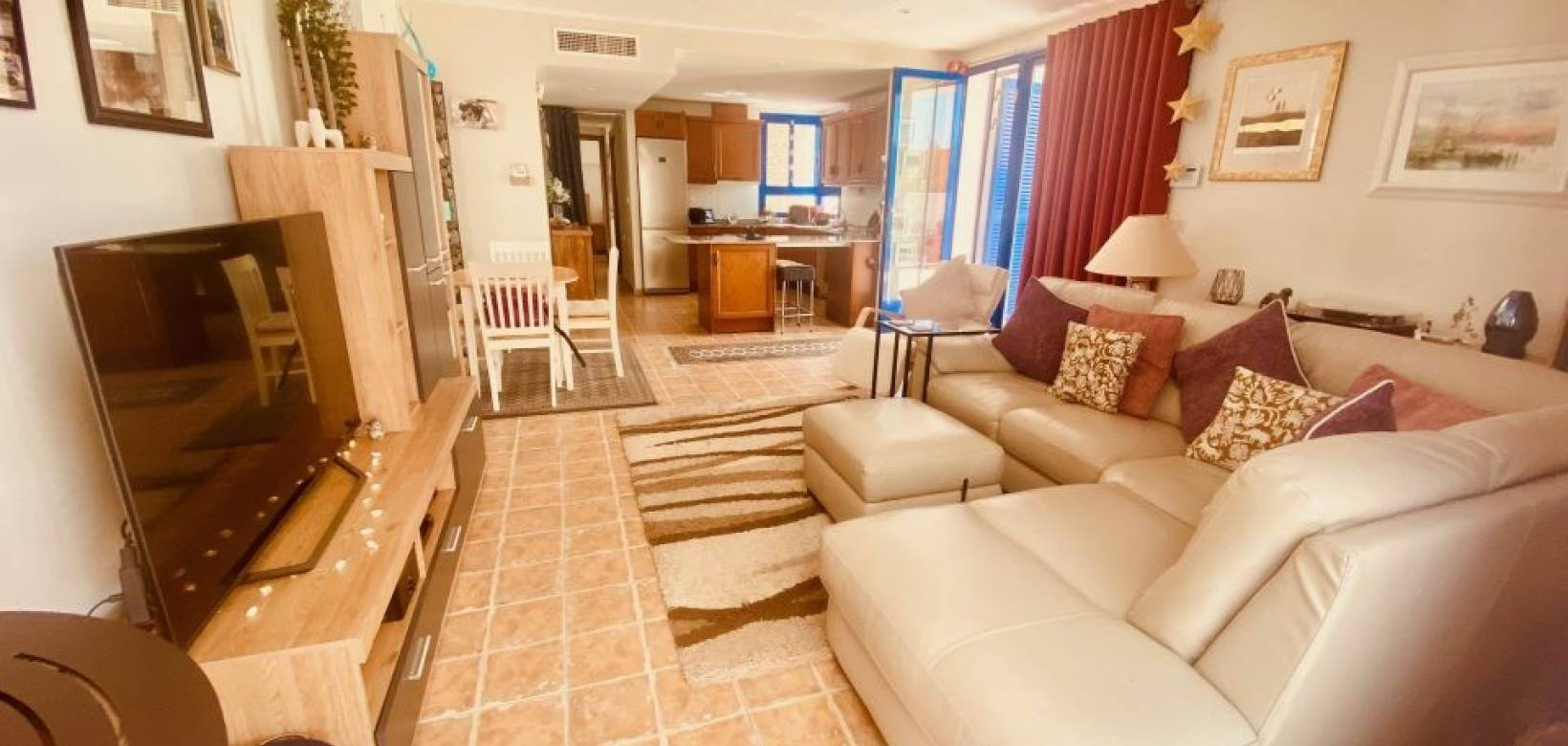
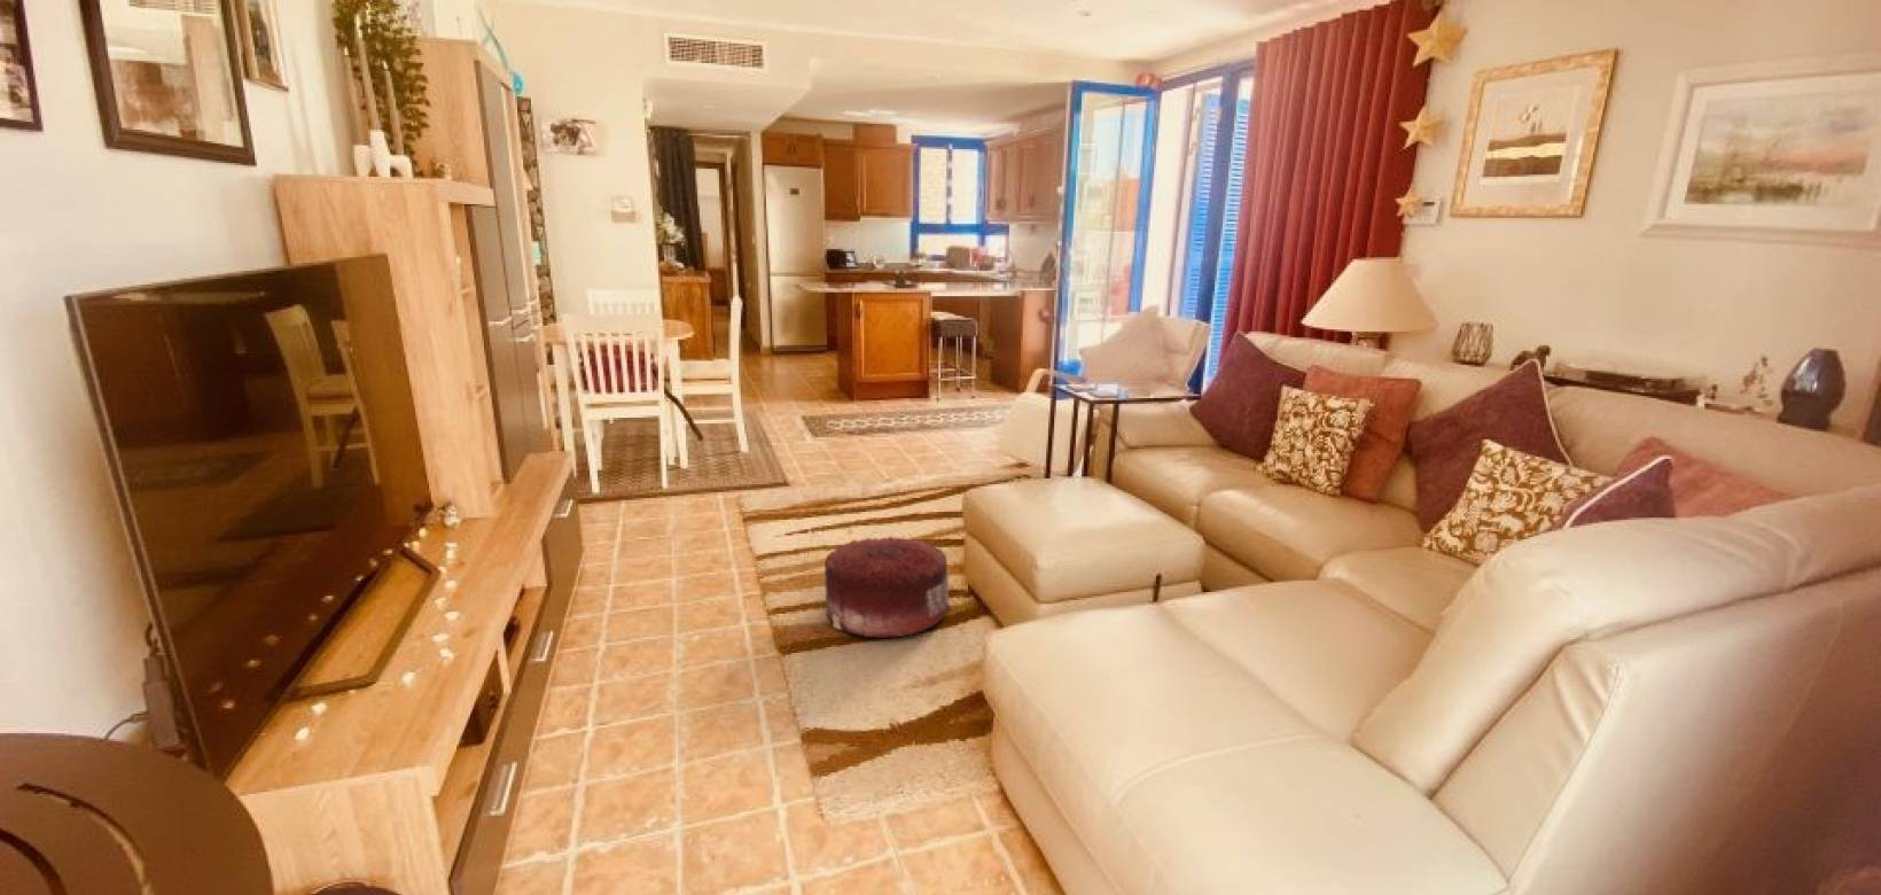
+ pouf [823,535,954,638]
